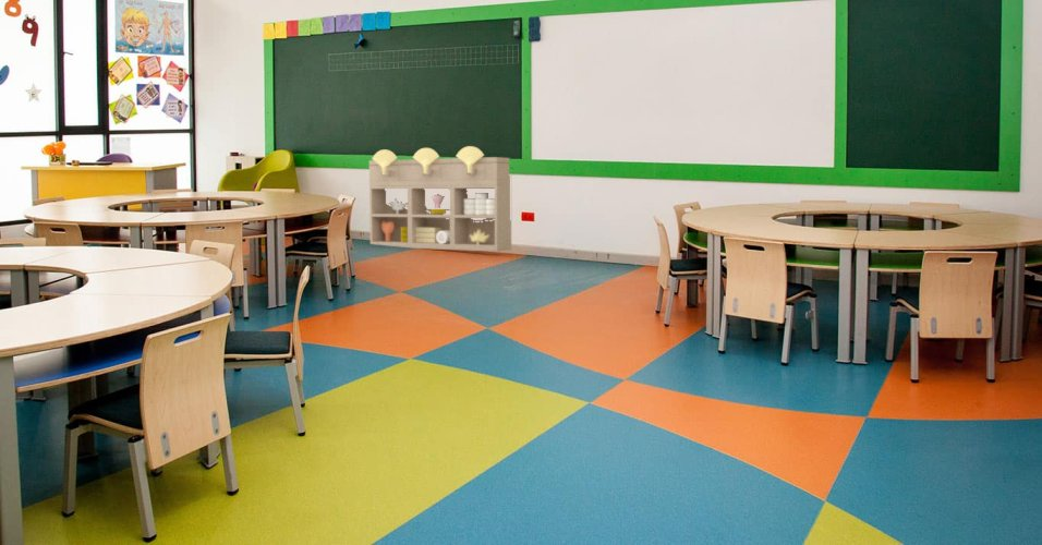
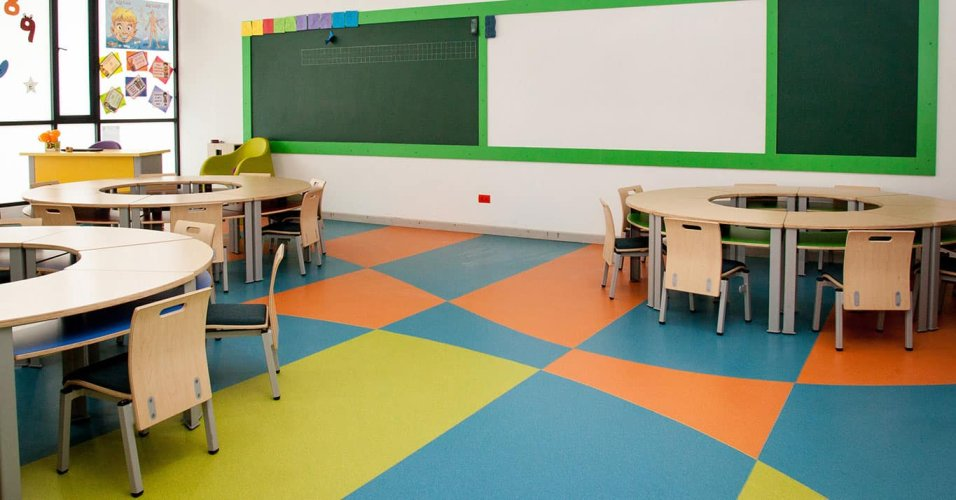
- storage shelving unit [368,145,512,252]
